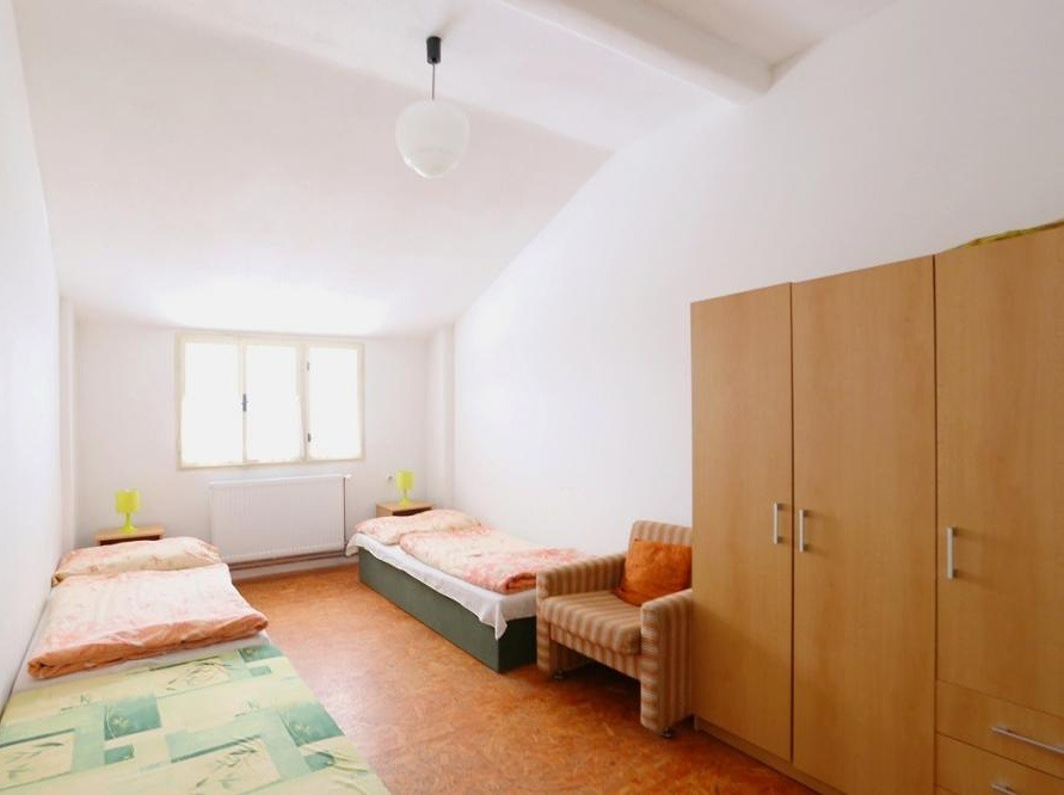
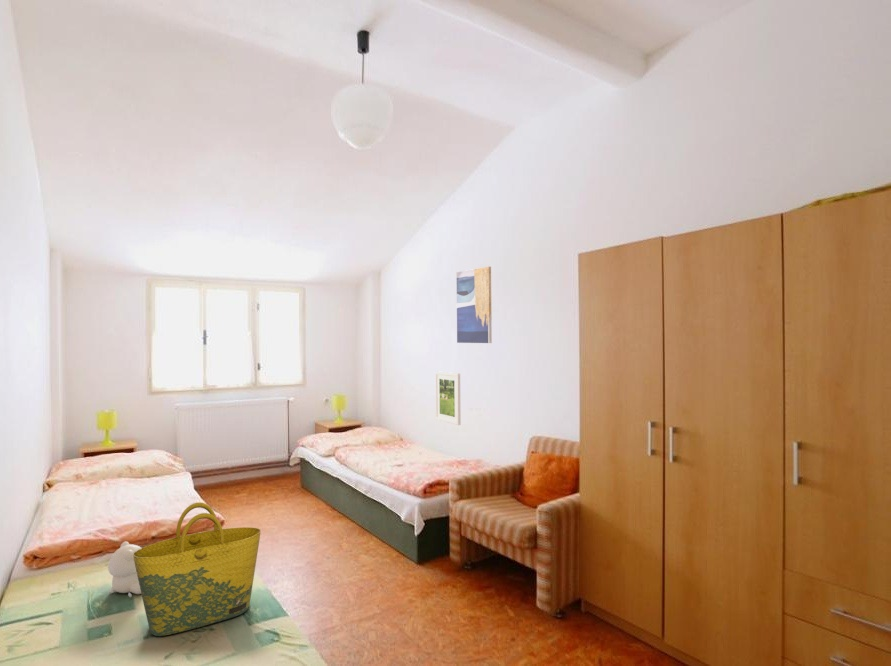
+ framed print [434,370,462,426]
+ tote bag [133,501,262,637]
+ teddy bear [107,541,142,598]
+ wall art [456,266,493,344]
